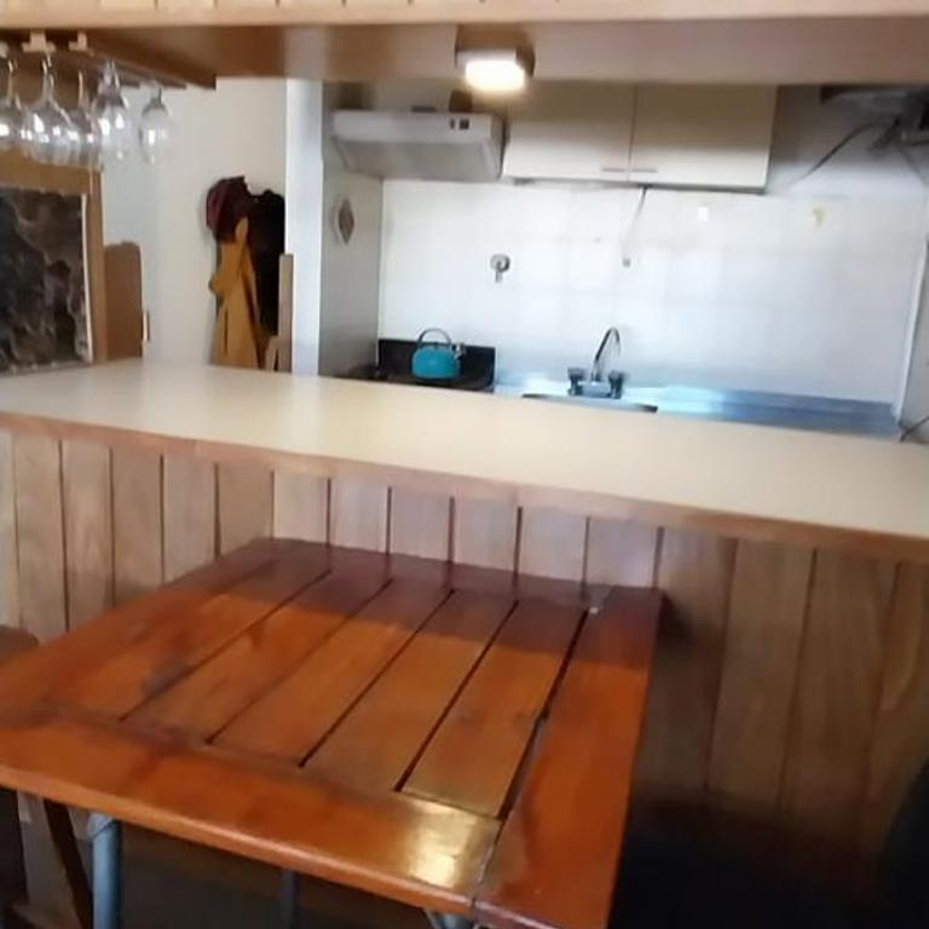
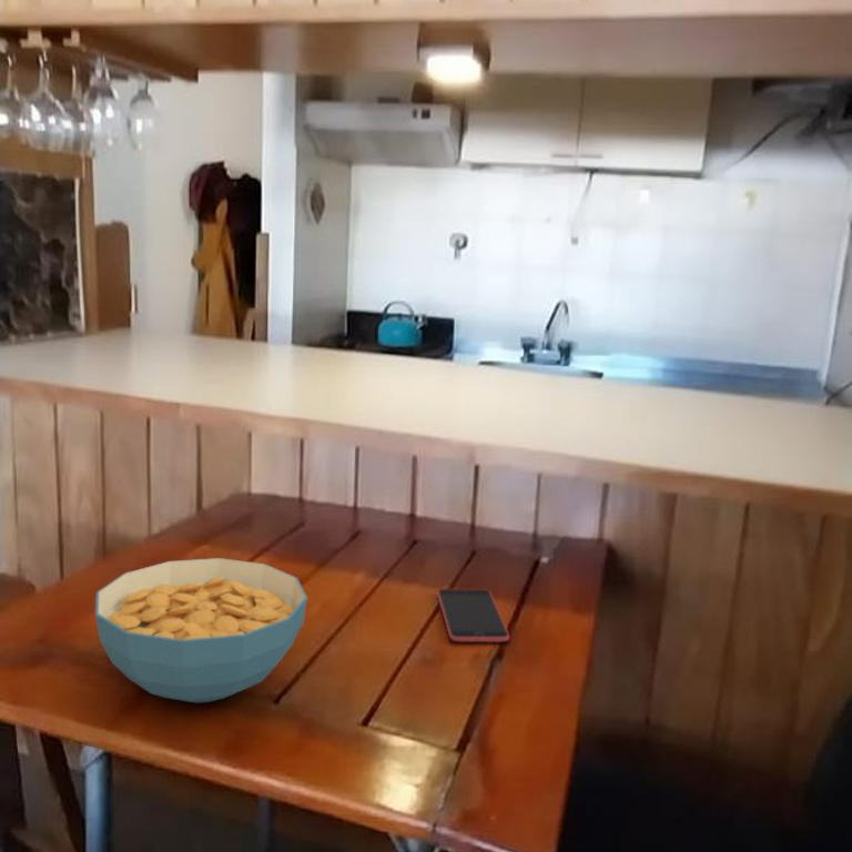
+ smartphone [436,588,510,643]
+ cereal bowl [94,557,308,704]
